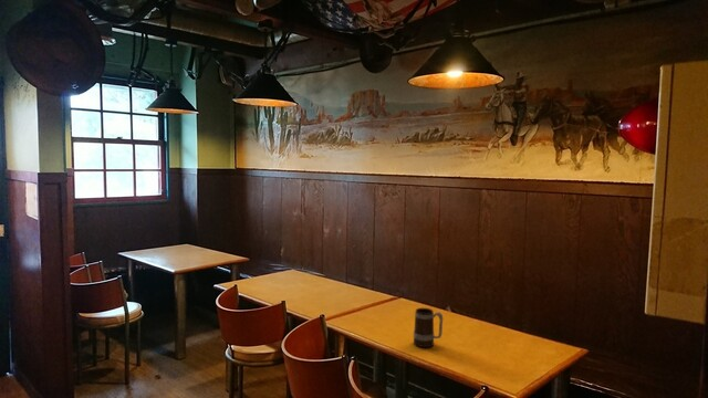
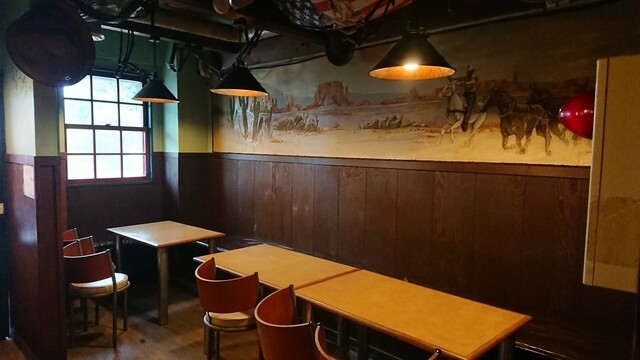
- mug [413,307,444,348]
